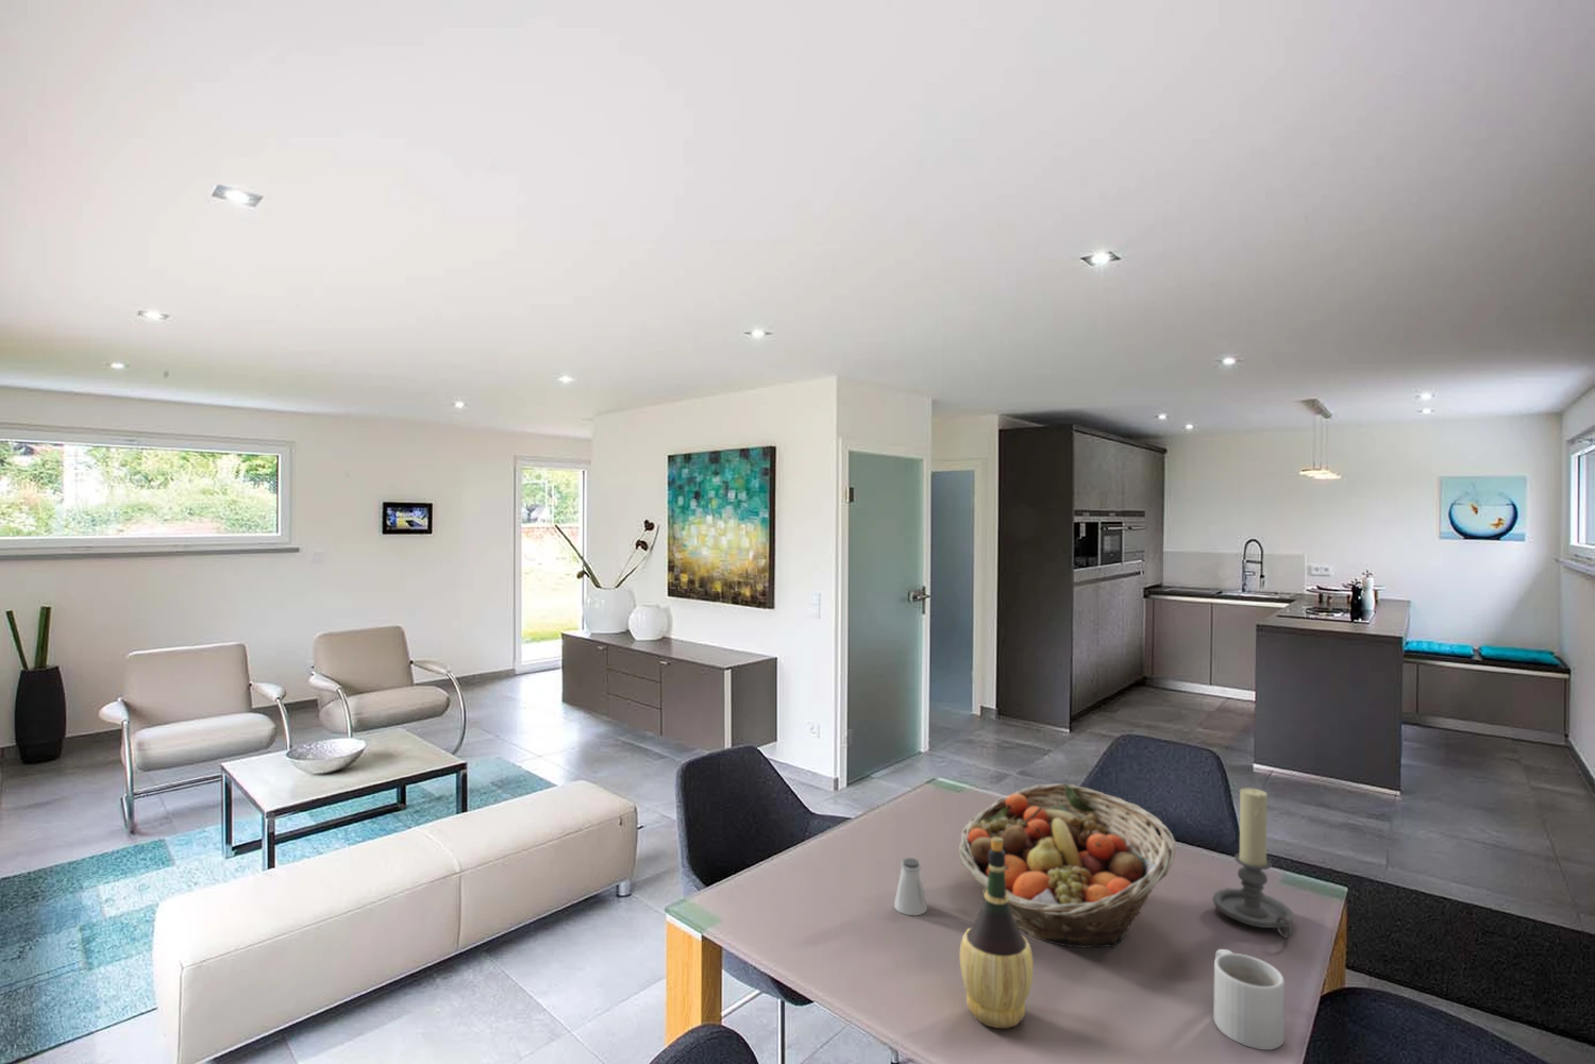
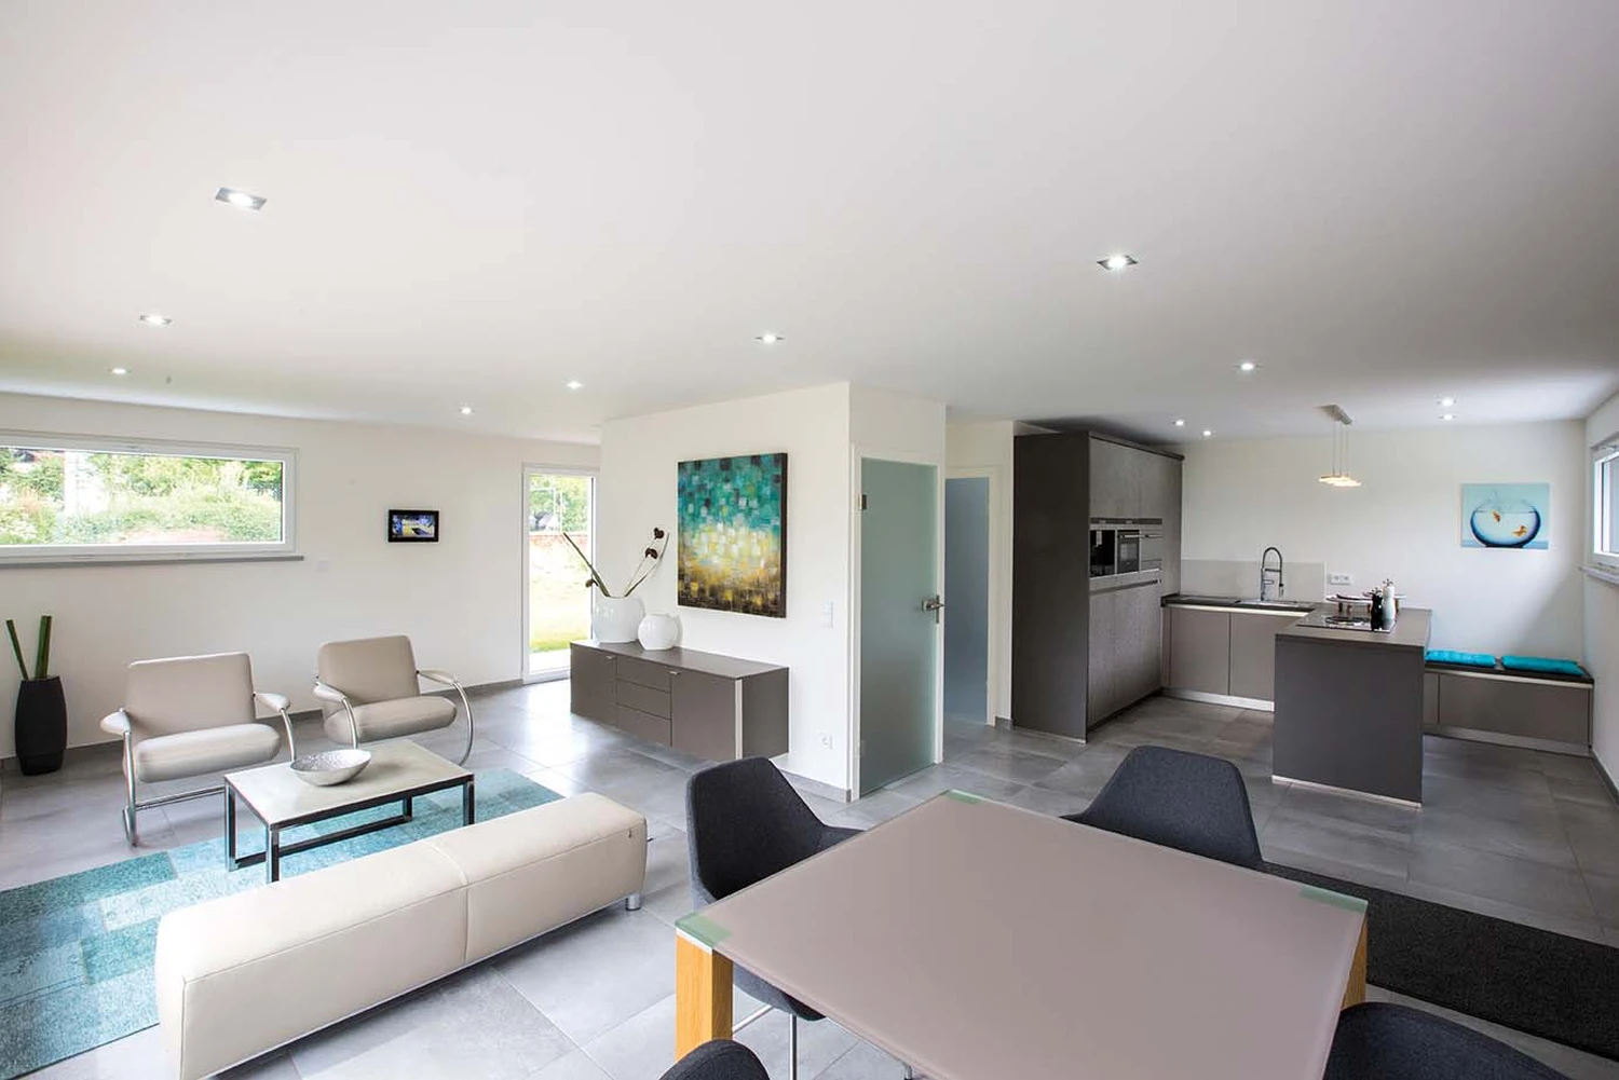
- saltshaker [893,856,929,917]
- wine bottle [958,836,1034,1028]
- candle holder [1211,786,1296,939]
- fruit basket [957,783,1177,949]
- mug [1214,948,1285,1051]
